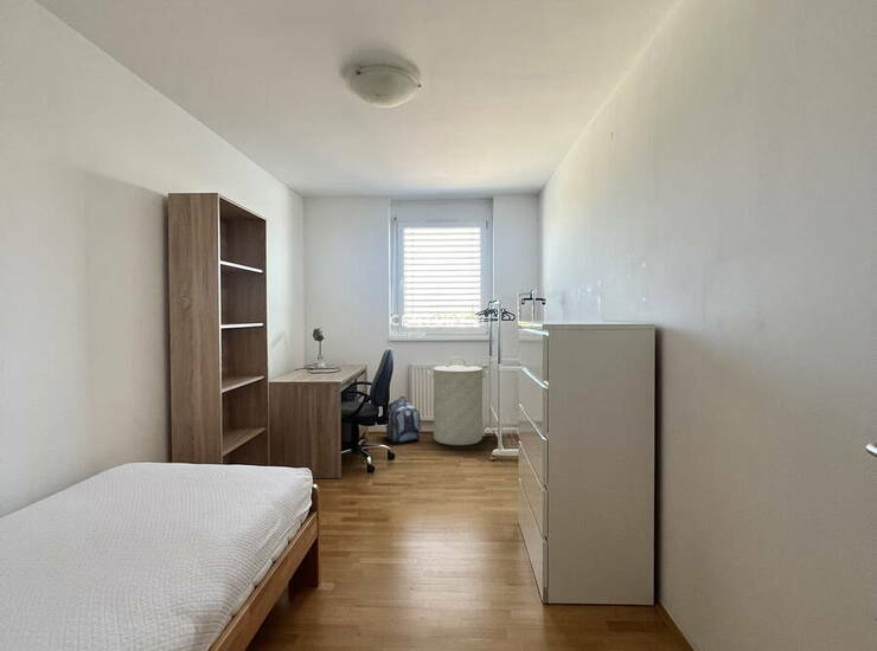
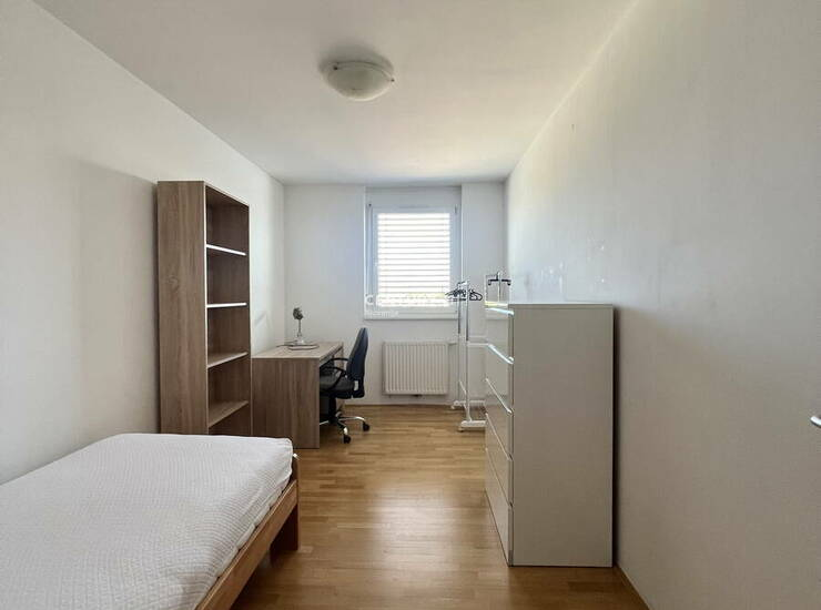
- backpack [384,395,422,443]
- laundry hamper [427,355,489,446]
